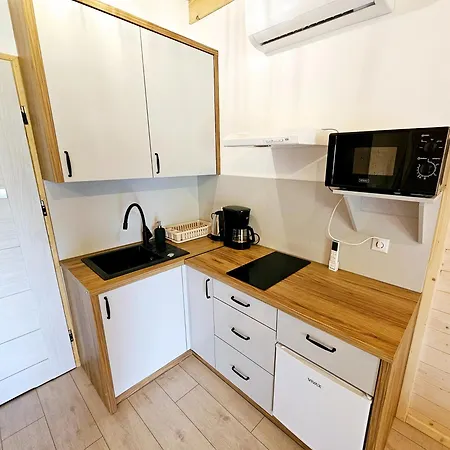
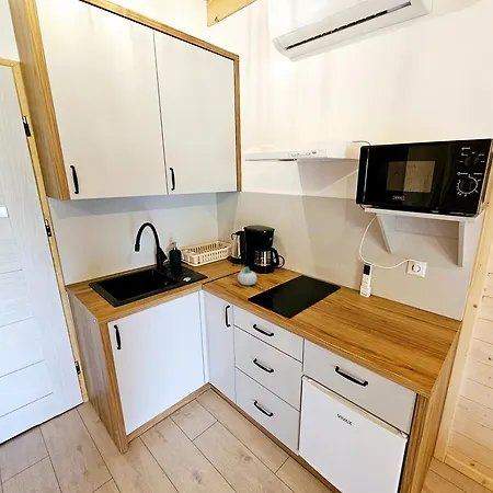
+ succulent planter [237,266,259,286]
